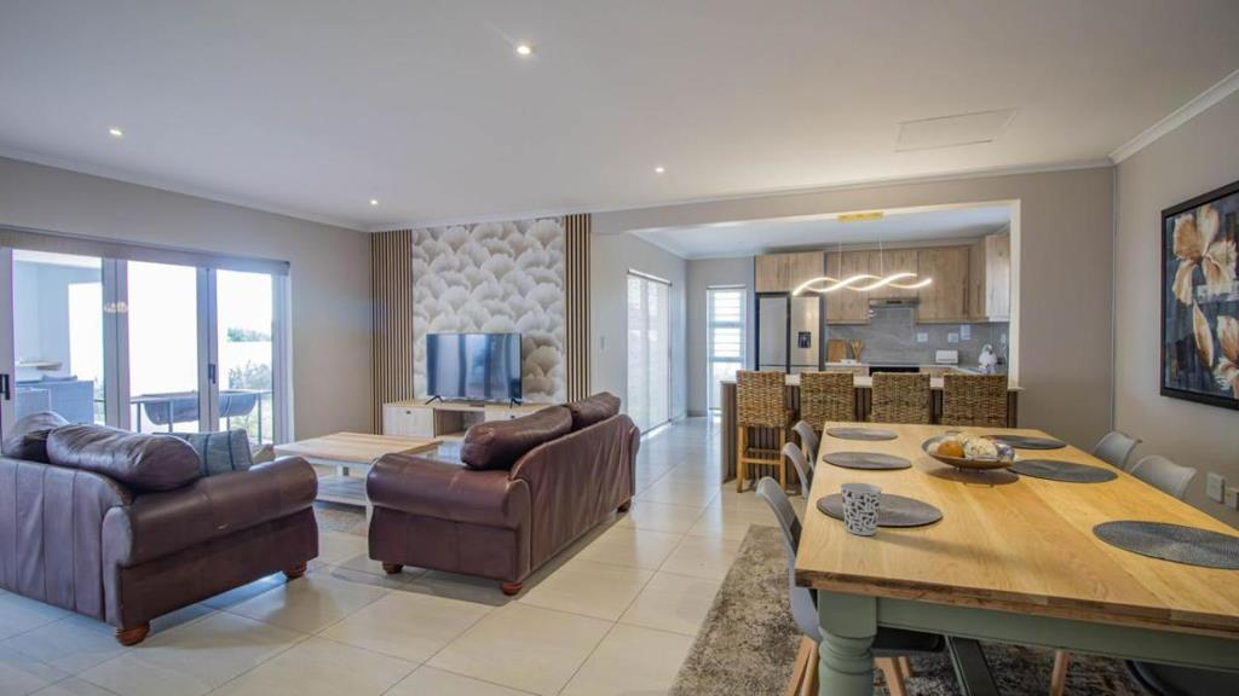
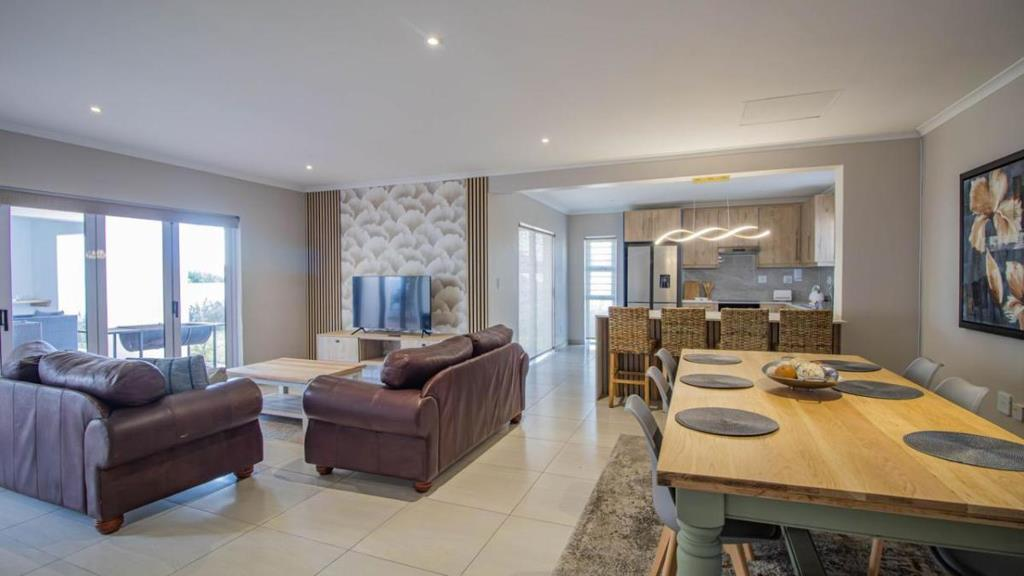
- cup [839,481,883,536]
